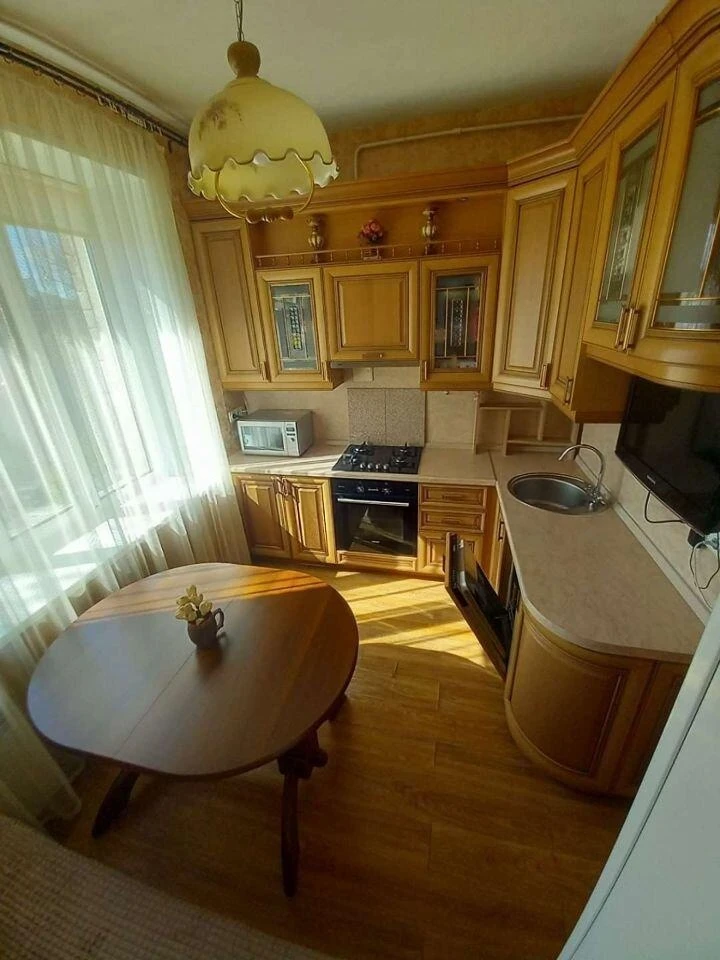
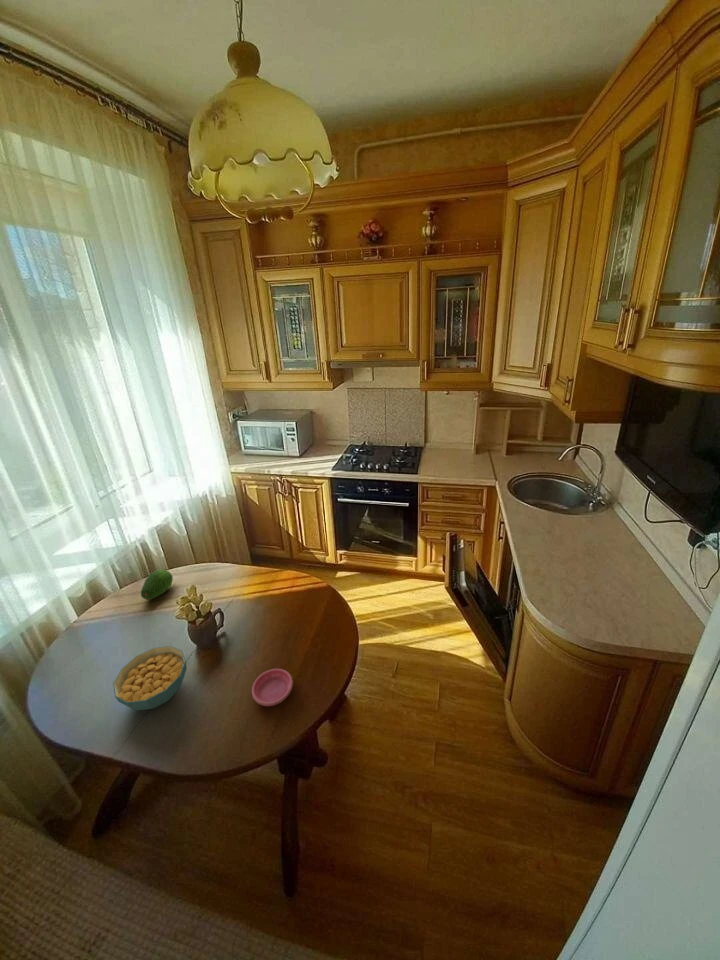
+ cereal bowl [112,645,188,711]
+ saucer [251,668,294,707]
+ fruit [140,569,174,601]
